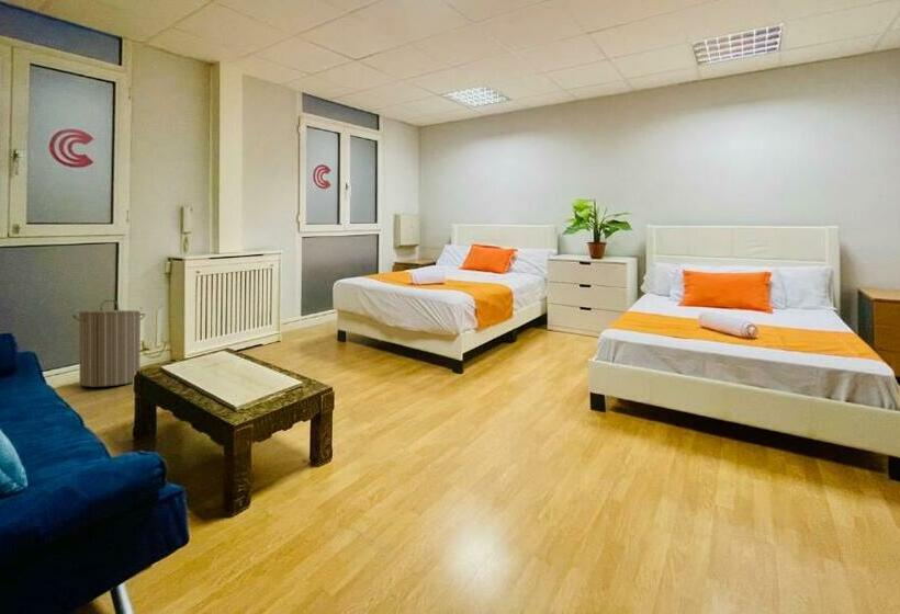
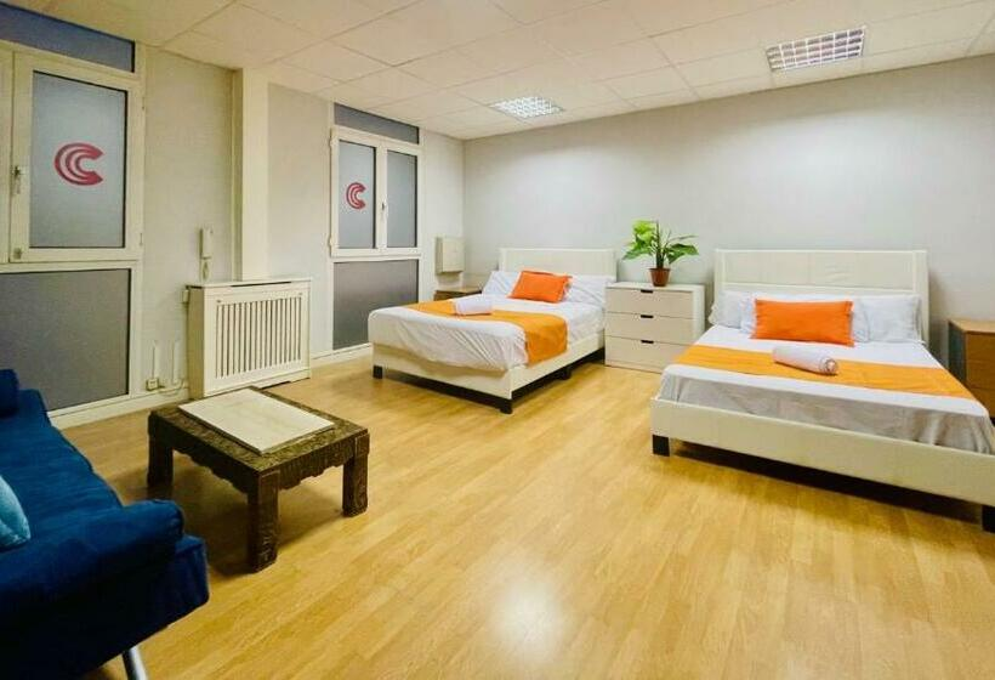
- laundry hamper [71,298,146,388]
